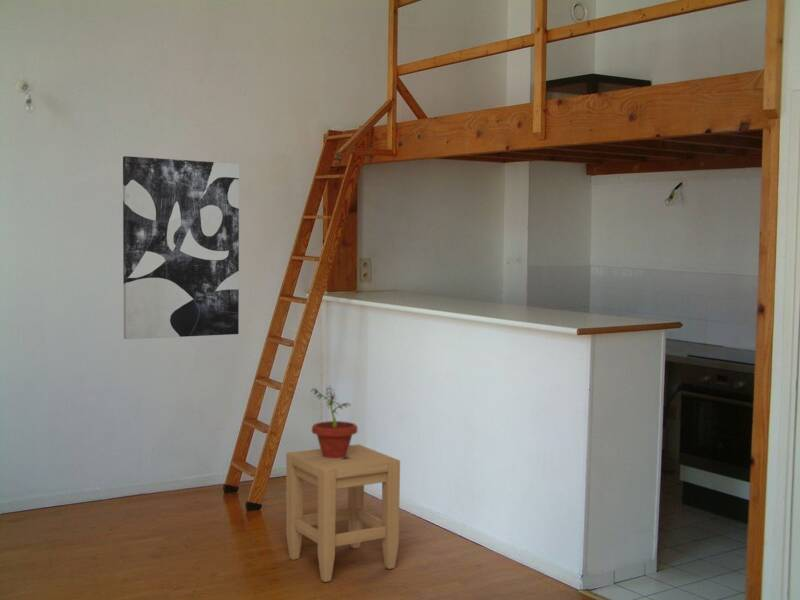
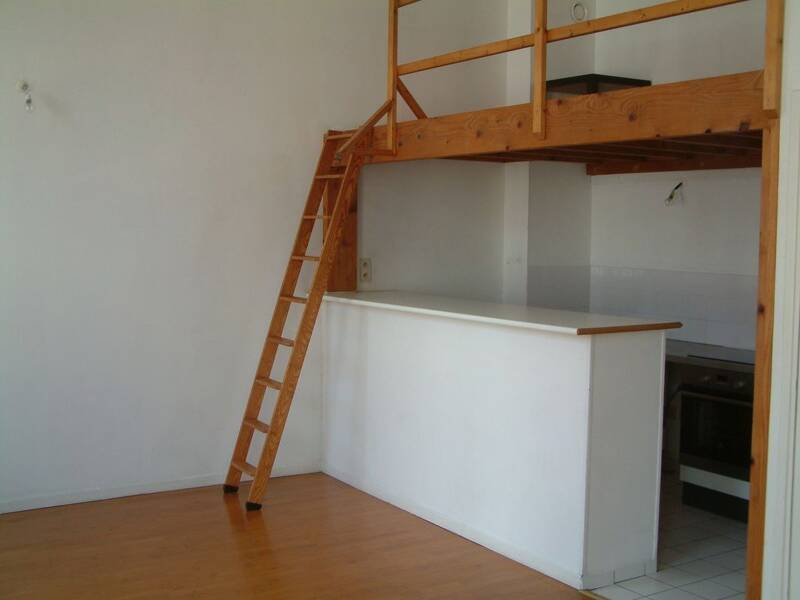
- potted plant [310,384,358,459]
- stool [285,443,401,583]
- wall art [122,155,240,340]
